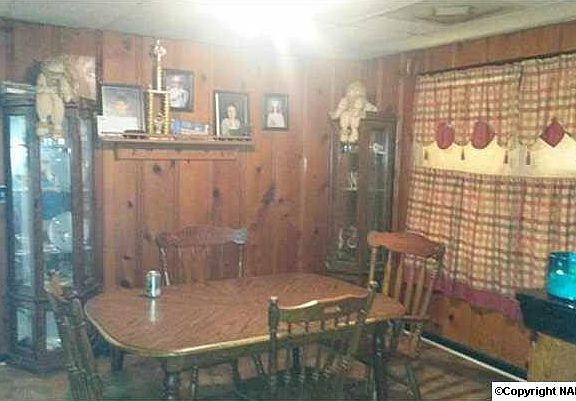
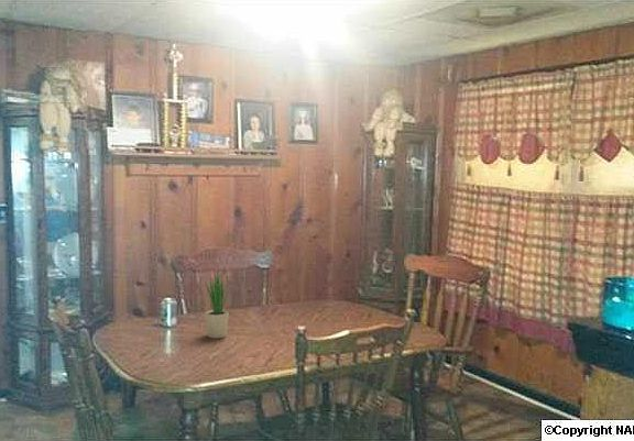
+ potted plant [204,269,230,340]
